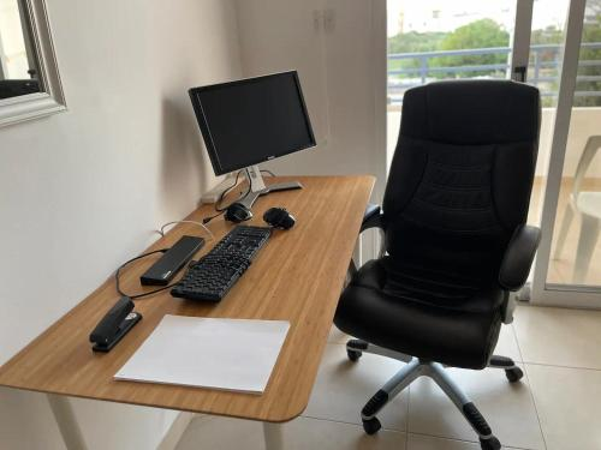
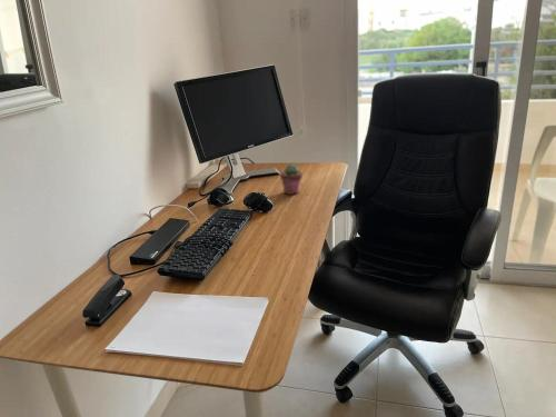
+ potted succulent [279,162,304,196]
